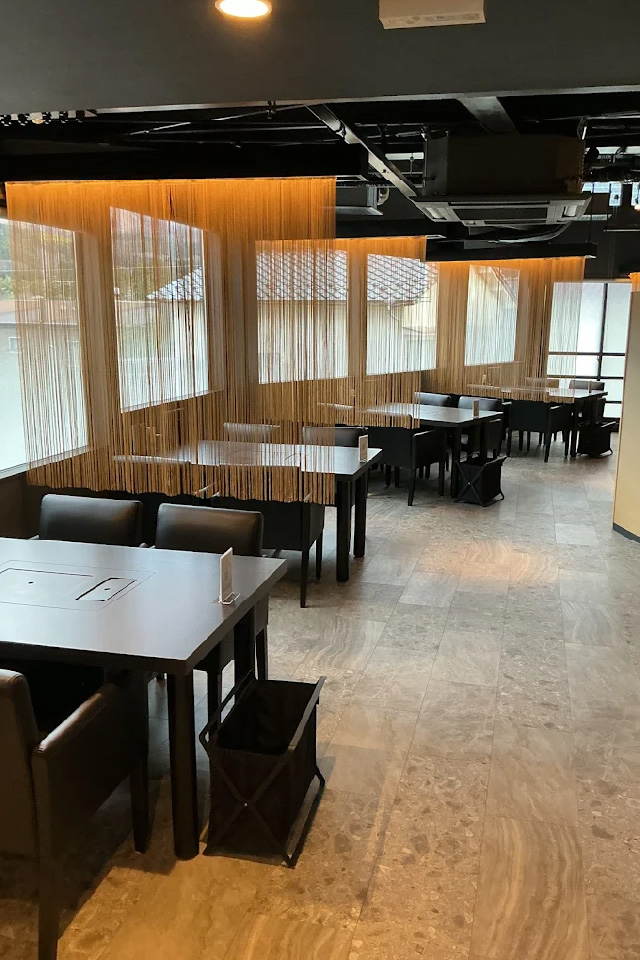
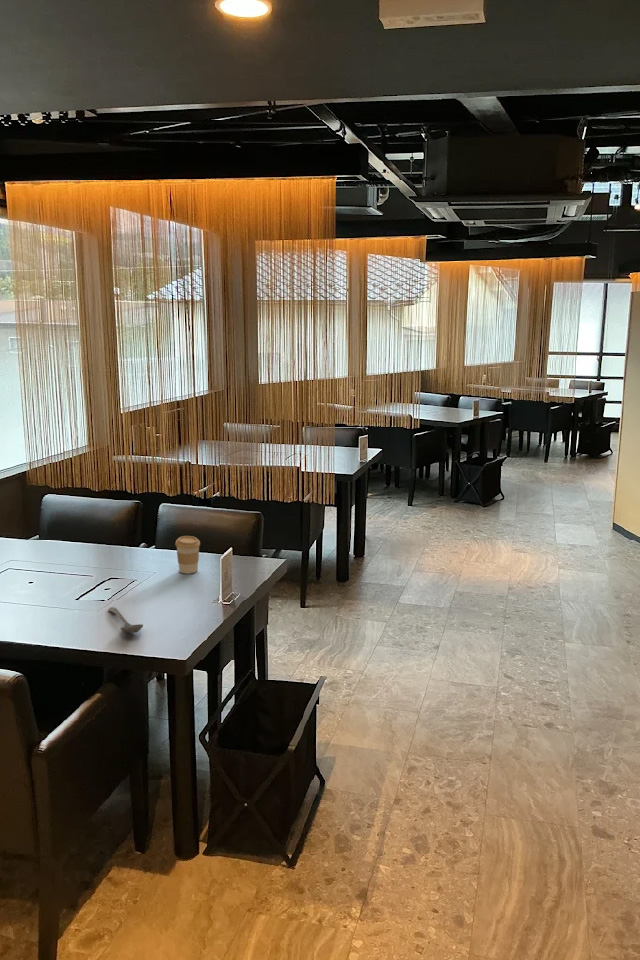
+ stirrer [108,606,144,635]
+ coffee cup [174,535,201,574]
